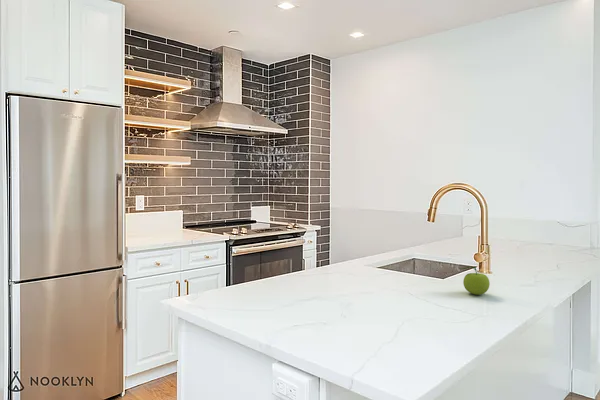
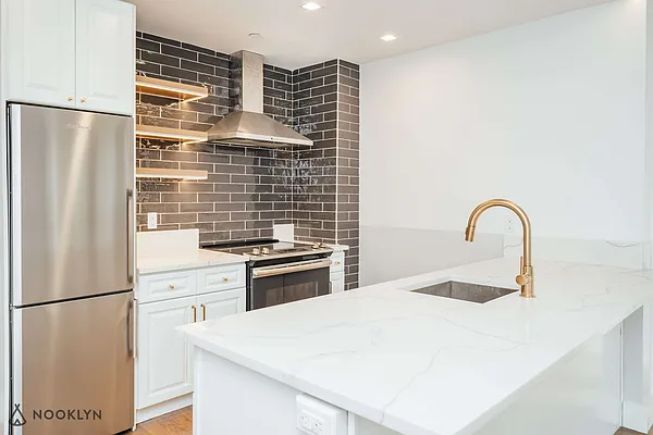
- fruit [460,266,491,296]
